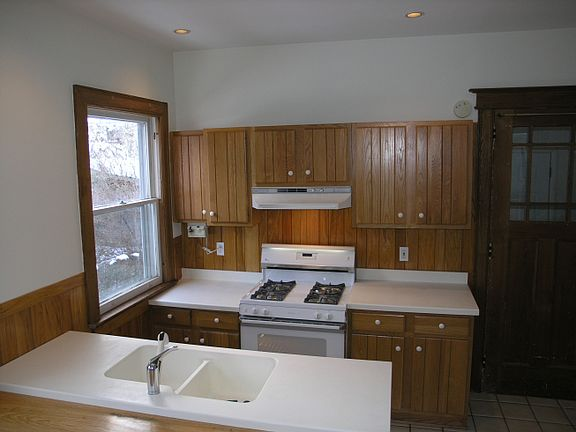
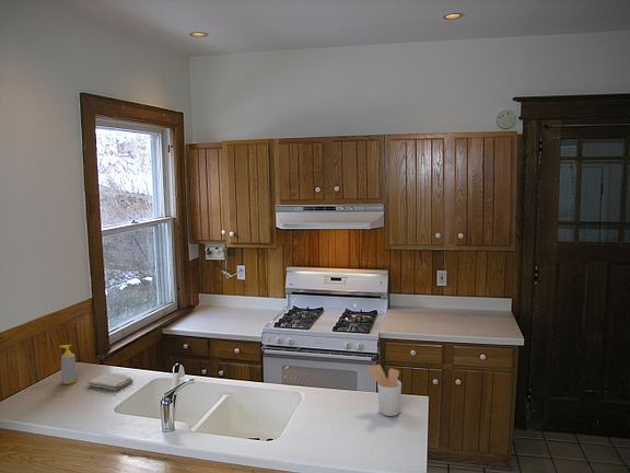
+ utensil holder [365,364,402,417]
+ washcloth [86,372,135,392]
+ soap bottle [58,344,78,385]
